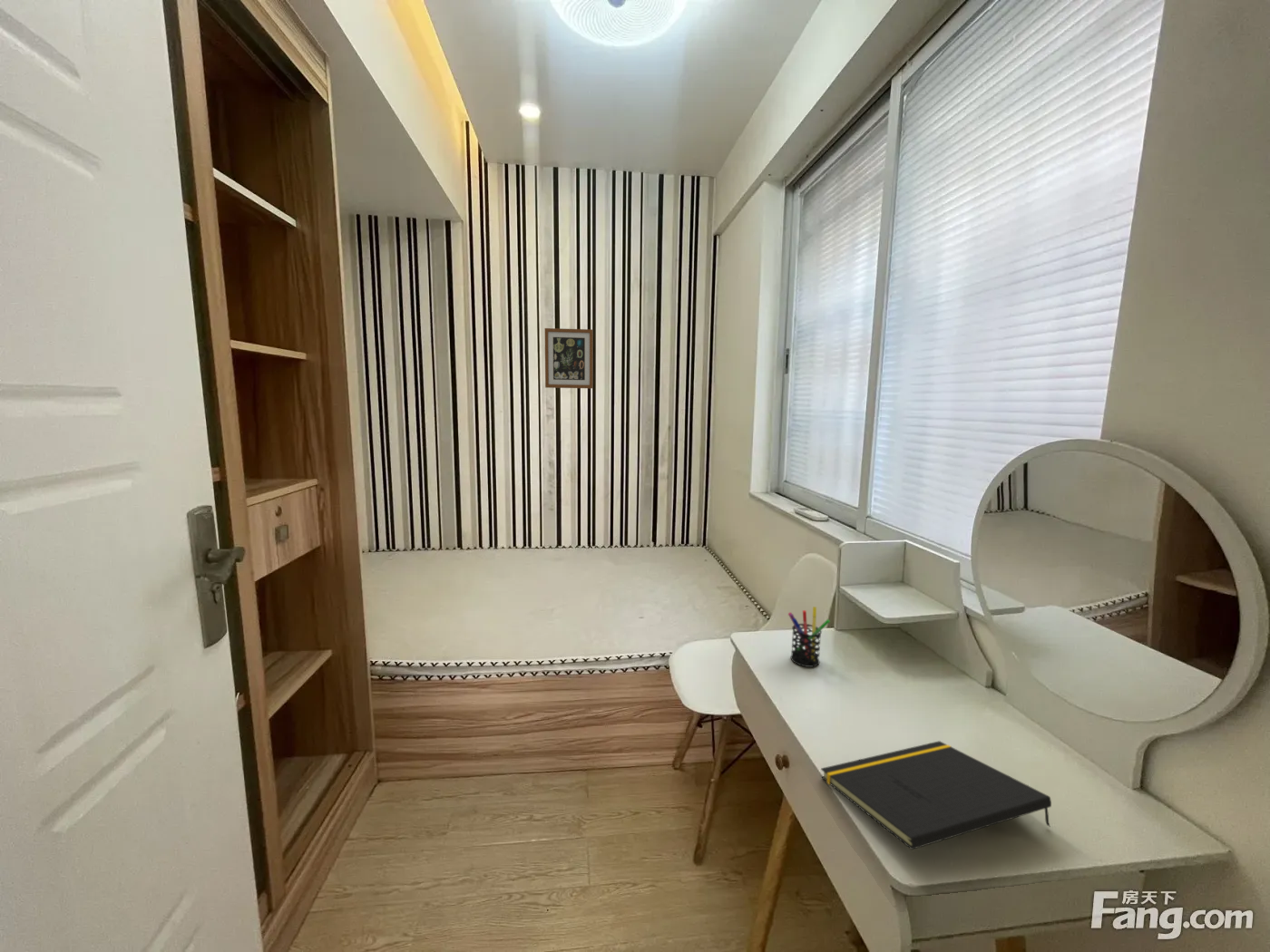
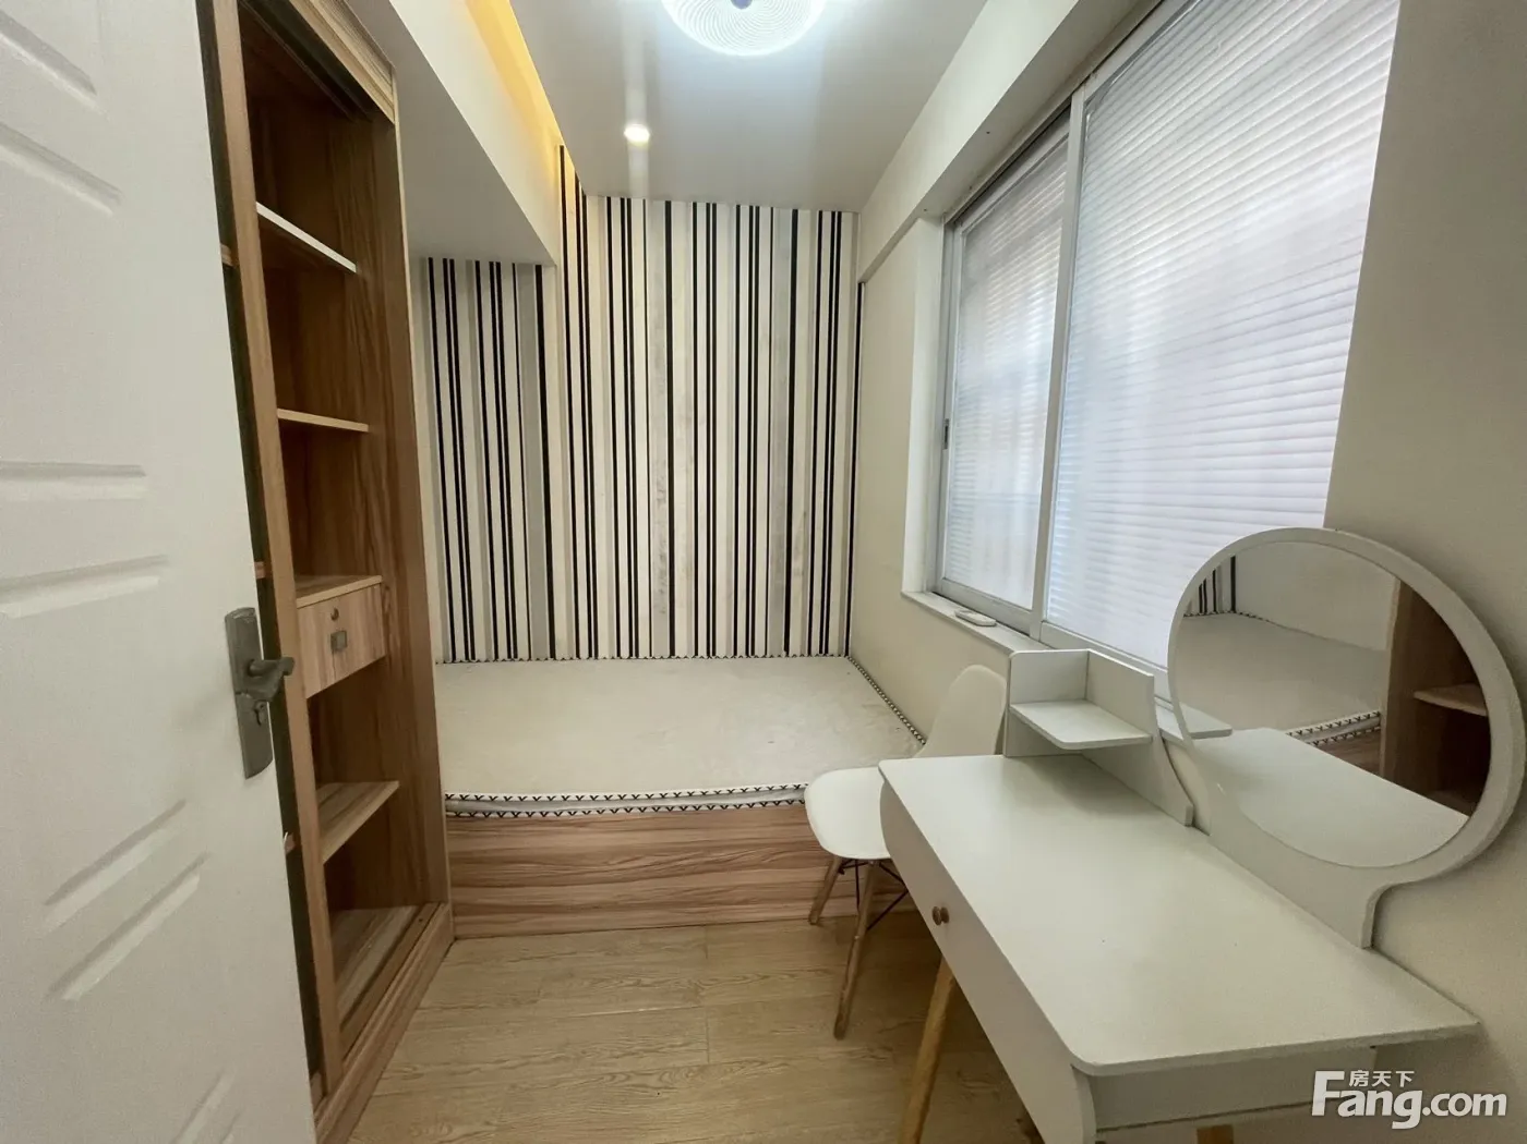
- notepad [820,740,1052,850]
- wall art [544,327,593,389]
- pen holder [787,606,831,668]
